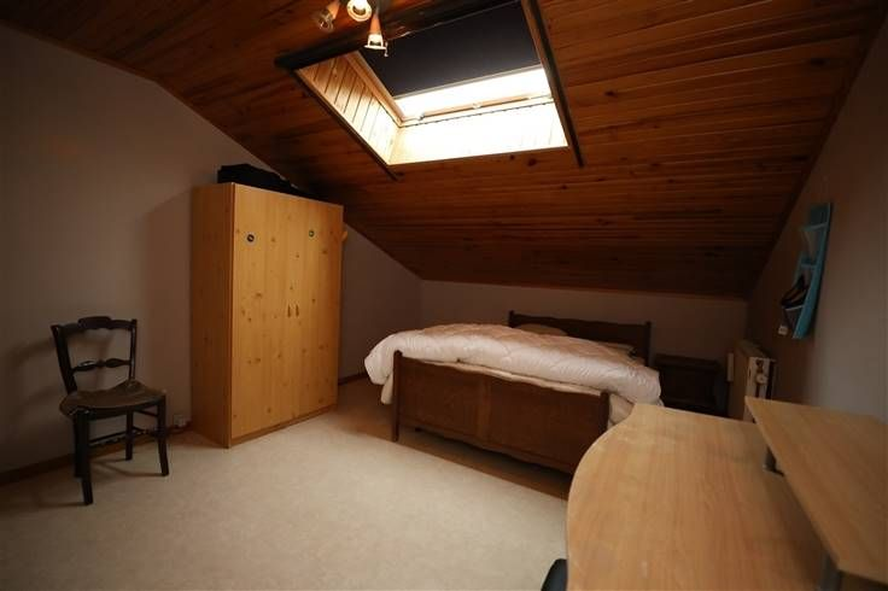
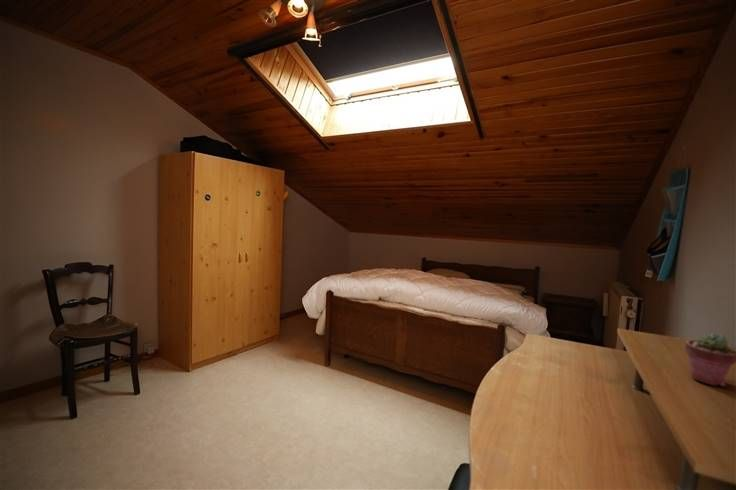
+ potted succulent [684,332,736,387]
